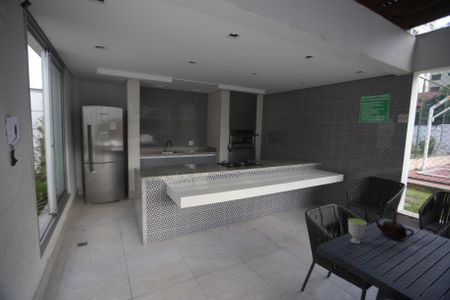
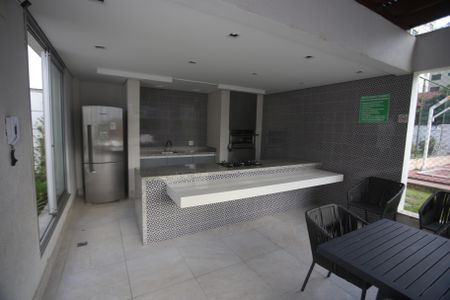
- cup [347,217,368,245]
- teapot [372,218,415,241]
